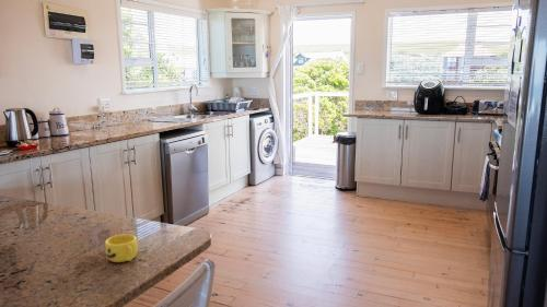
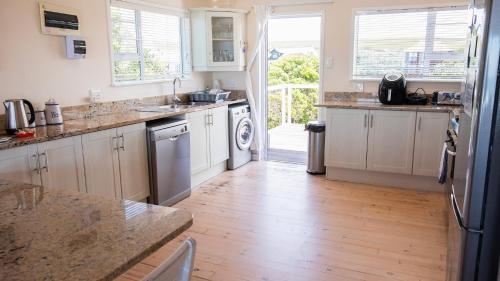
- cup [104,234,139,263]
